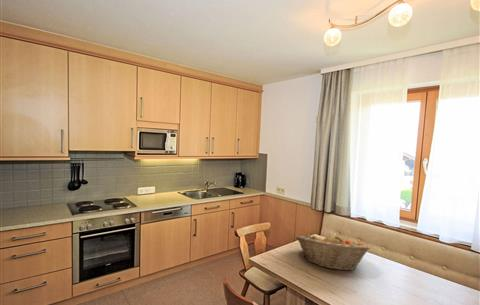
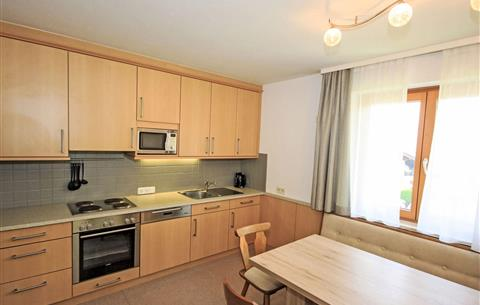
- fruit basket [294,232,371,271]
